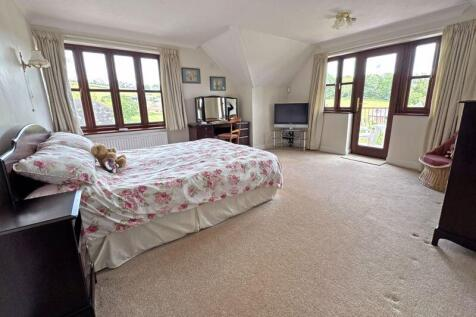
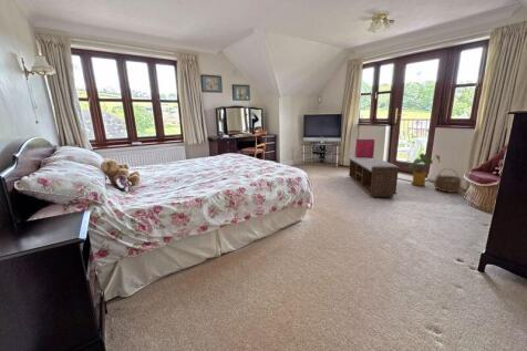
+ house plant [403,153,441,187]
+ wicker basket [433,167,463,194]
+ bench [348,154,401,198]
+ storage bin [354,138,375,158]
